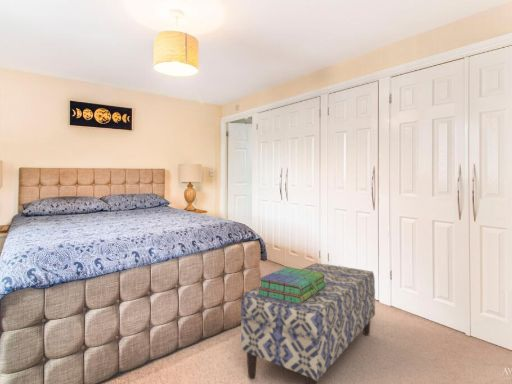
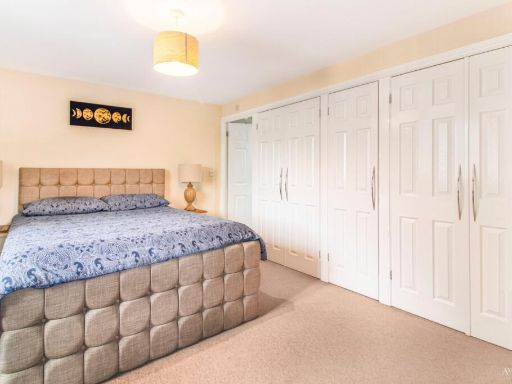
- stack of books [256,266,326,305]
- bench [240,262,376,384]
